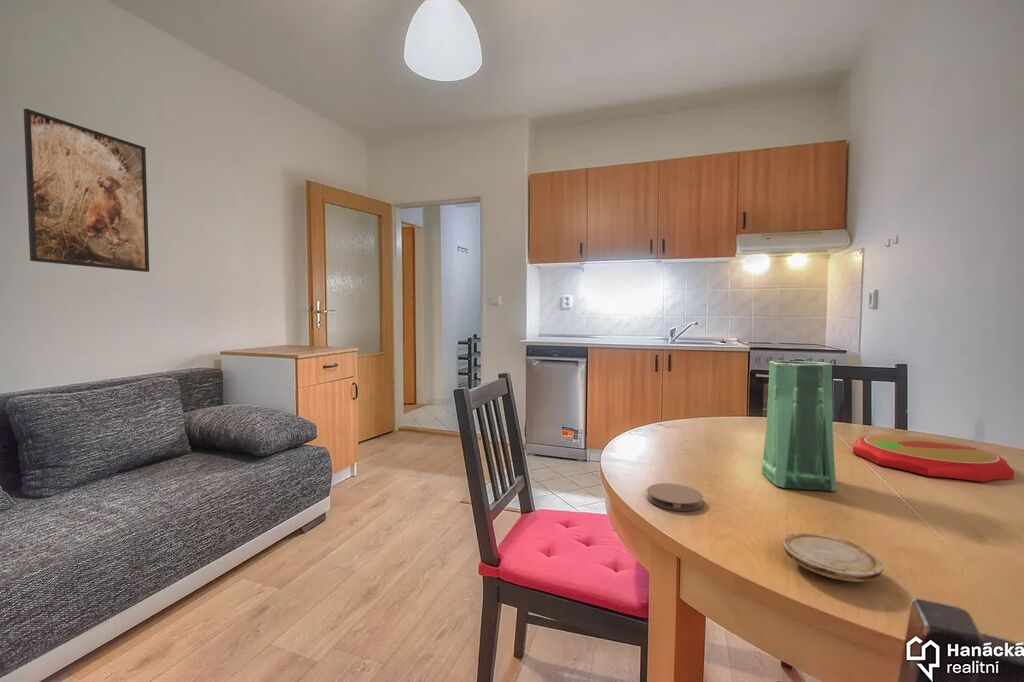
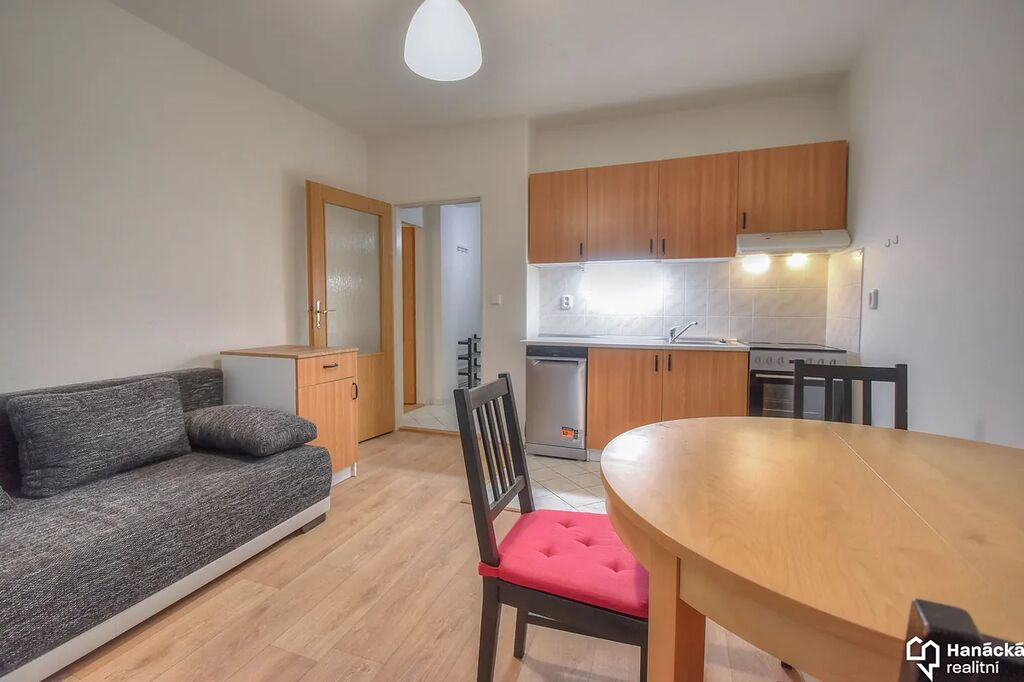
- wood slice [781,532,885,583]
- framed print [23,108,150,273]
- coaster [646,482,704,512]
- plate [852,433,1015,483]
- vase [761,359,837,492]
